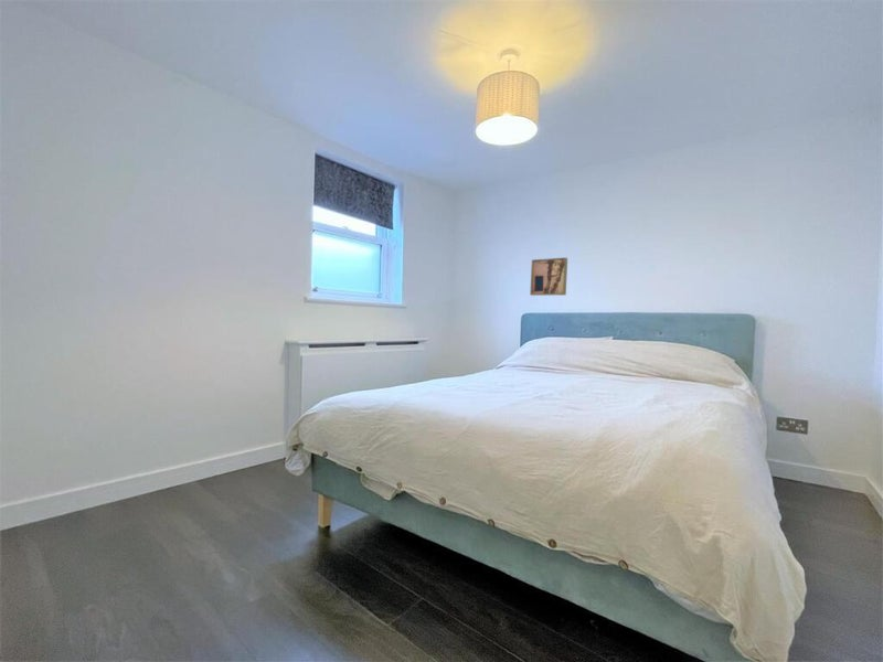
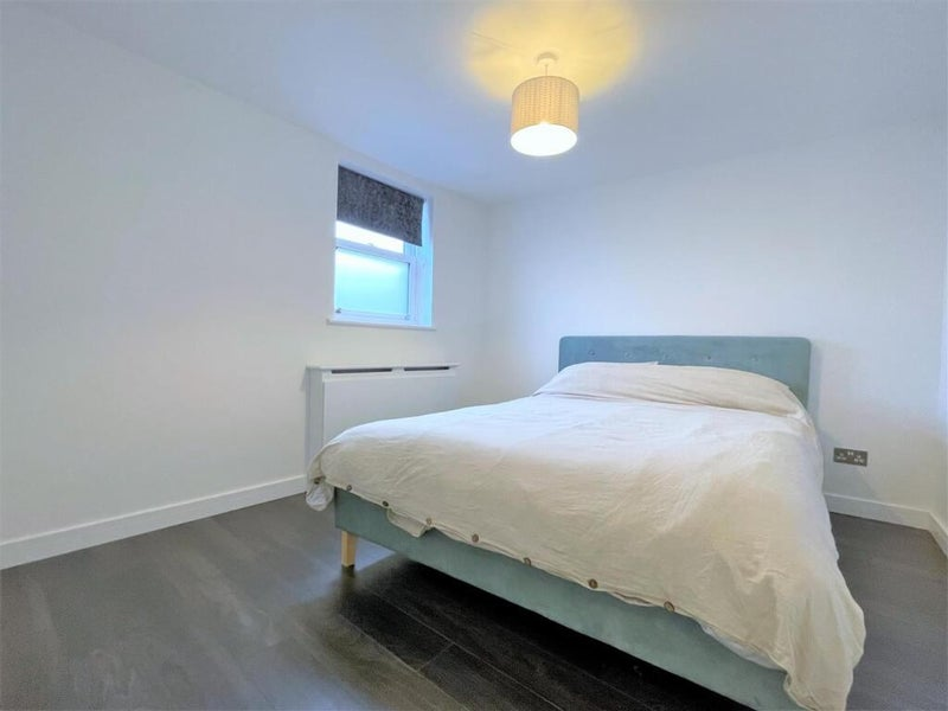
- wall art [529,257,568,297]
